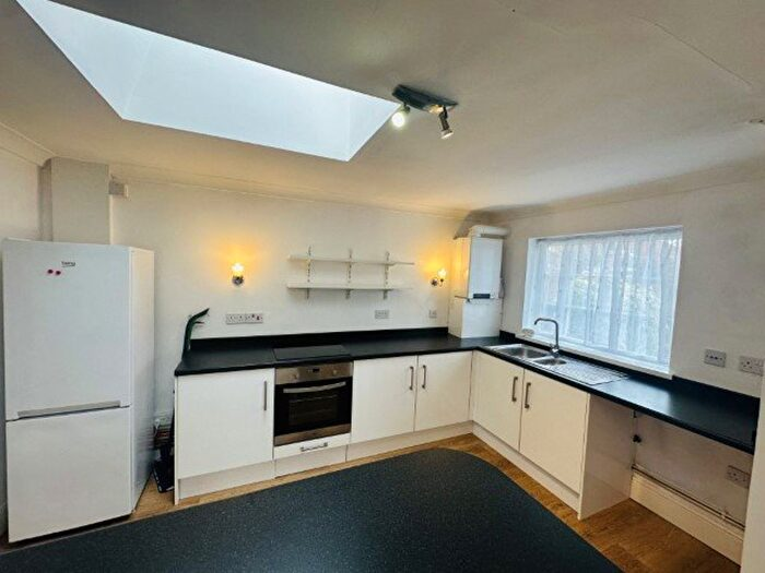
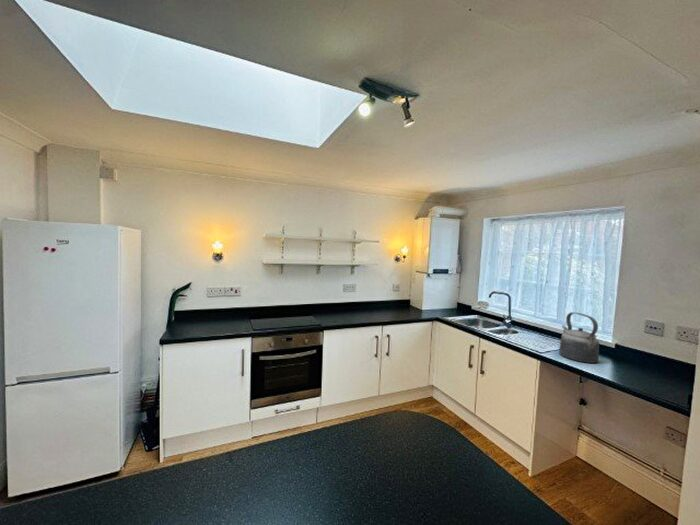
+ kettle [558,311,600,364]
